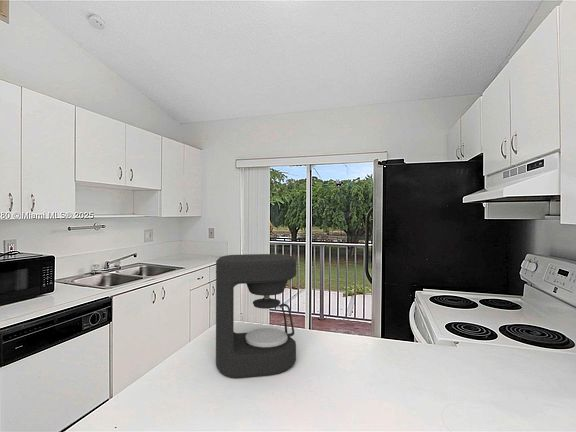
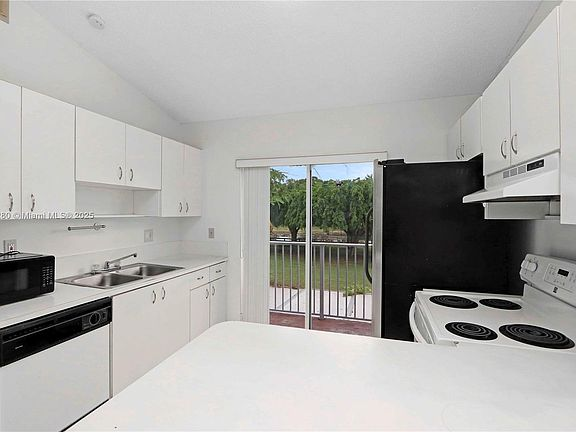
- coffee maker [215,253,297,379]
